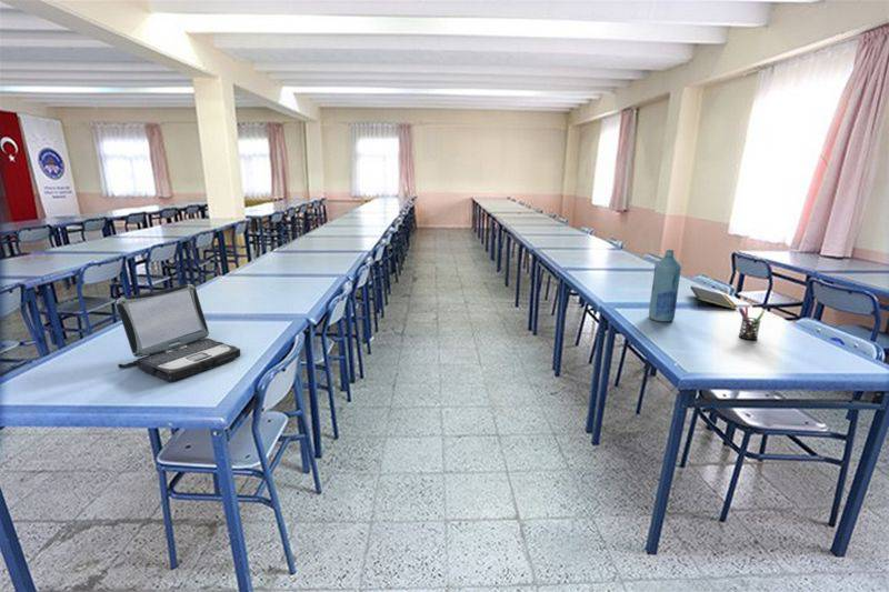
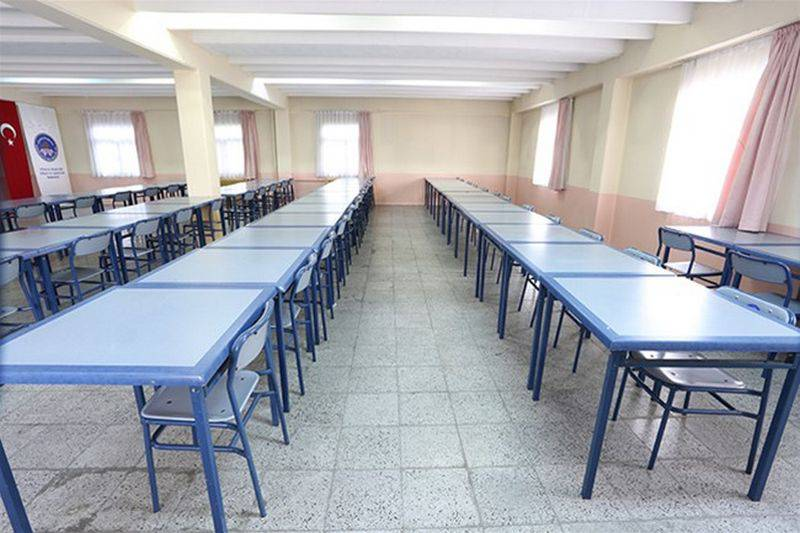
- bottle [648,249,682,323]
- laptop [116,283,241,382]
- notepad [689,285,738,311]
- pen holder [738,305,766,341]
